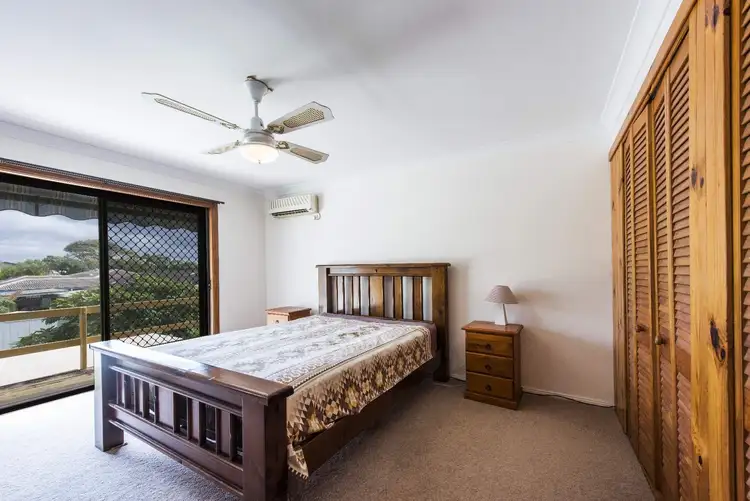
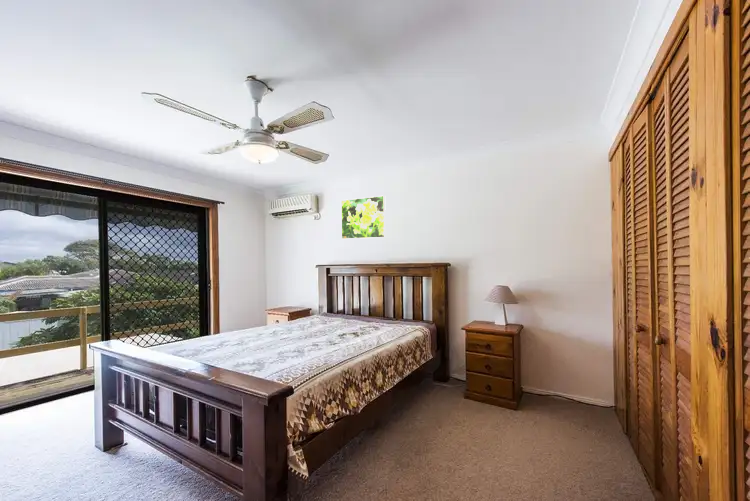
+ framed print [340,194,387,240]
